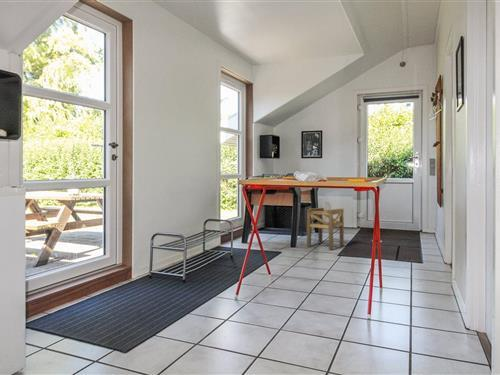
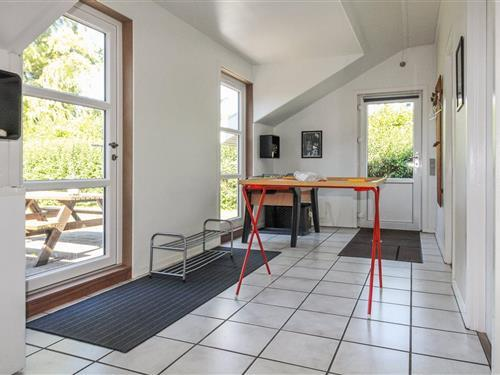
- stool [306,207,345,250]
